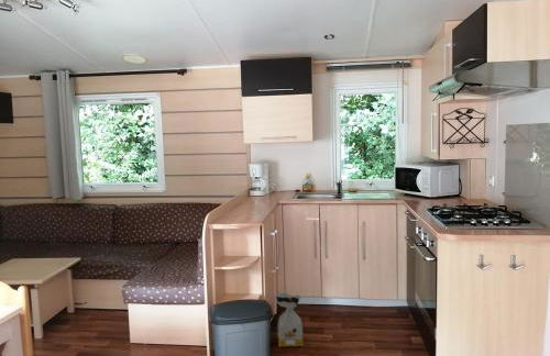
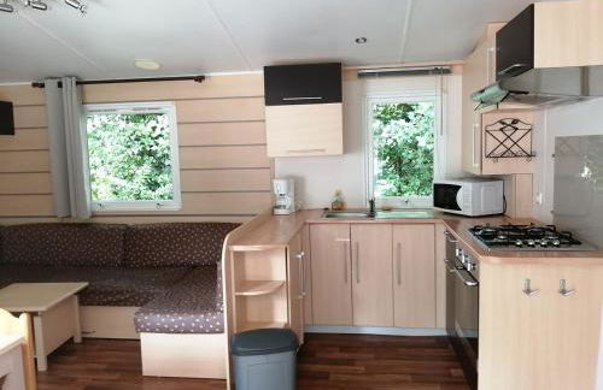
- bag [275,291,304,347]
